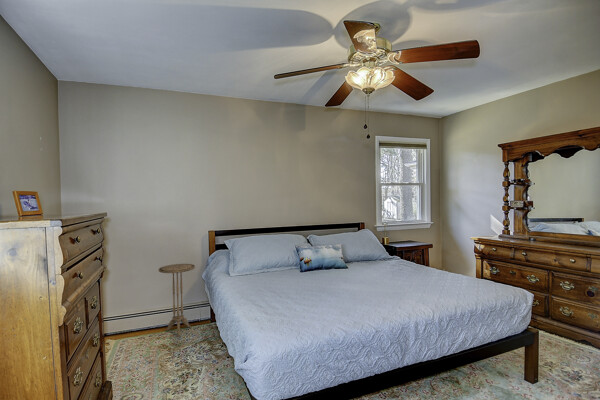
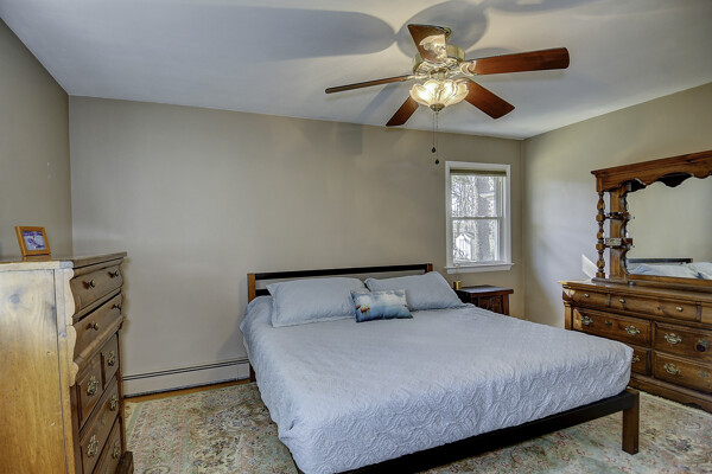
- side table [157,263,196,338]
